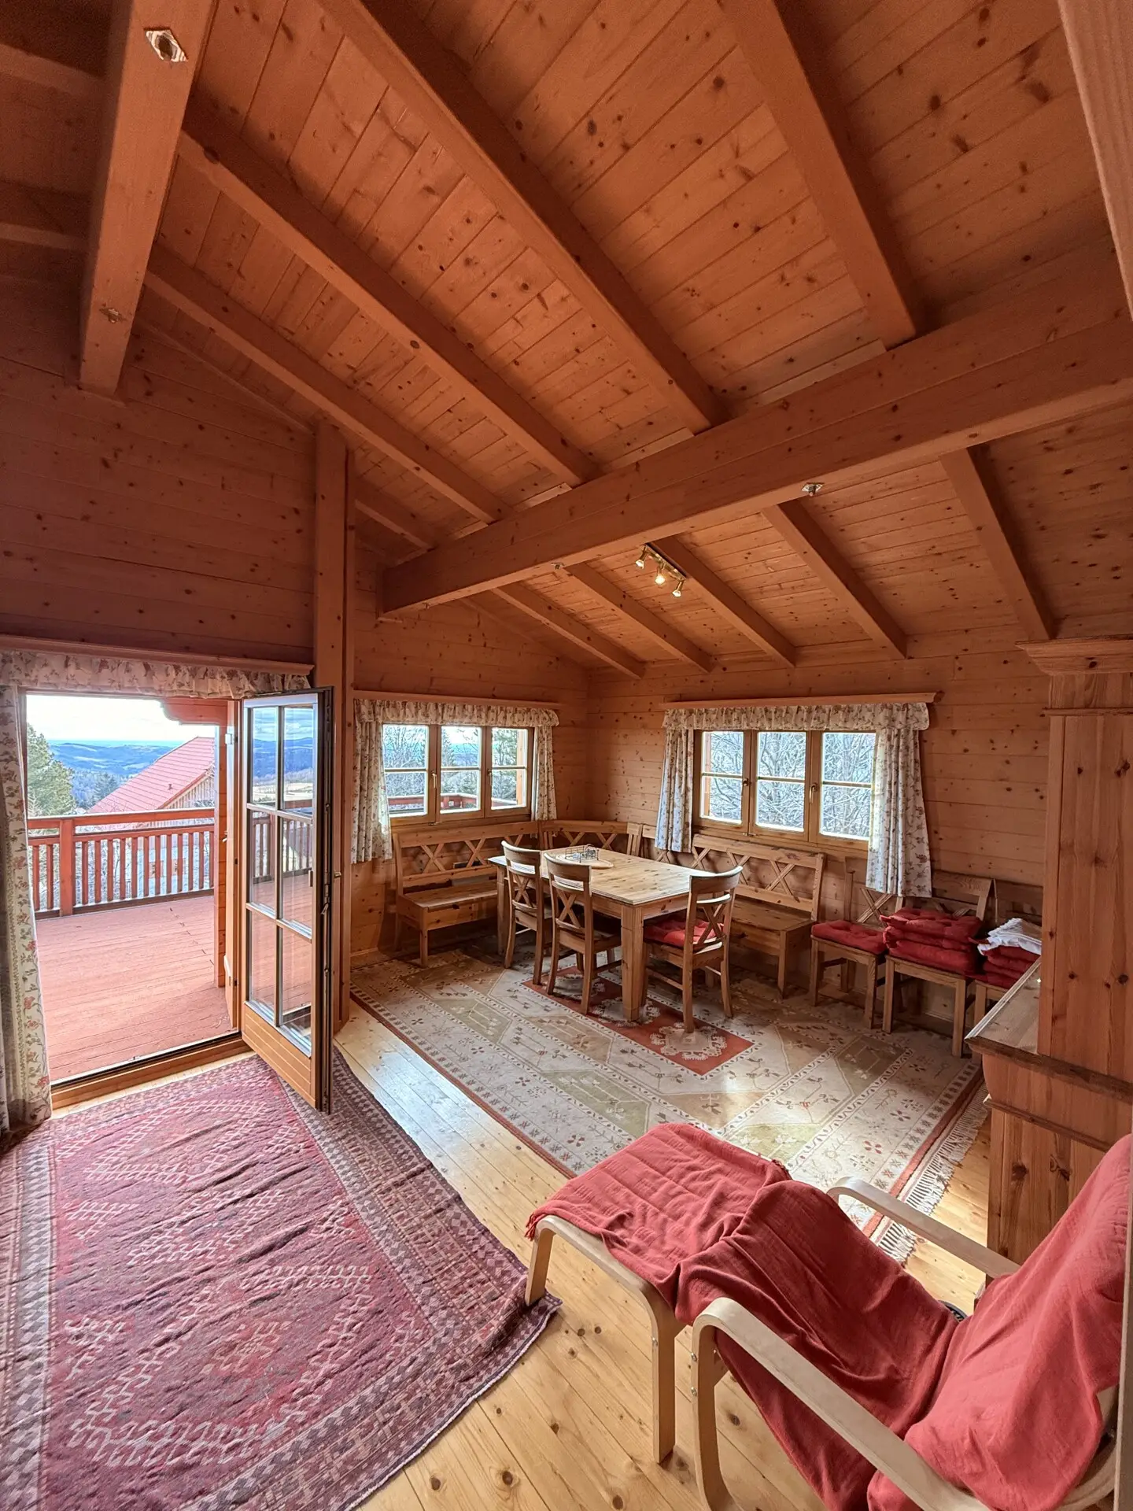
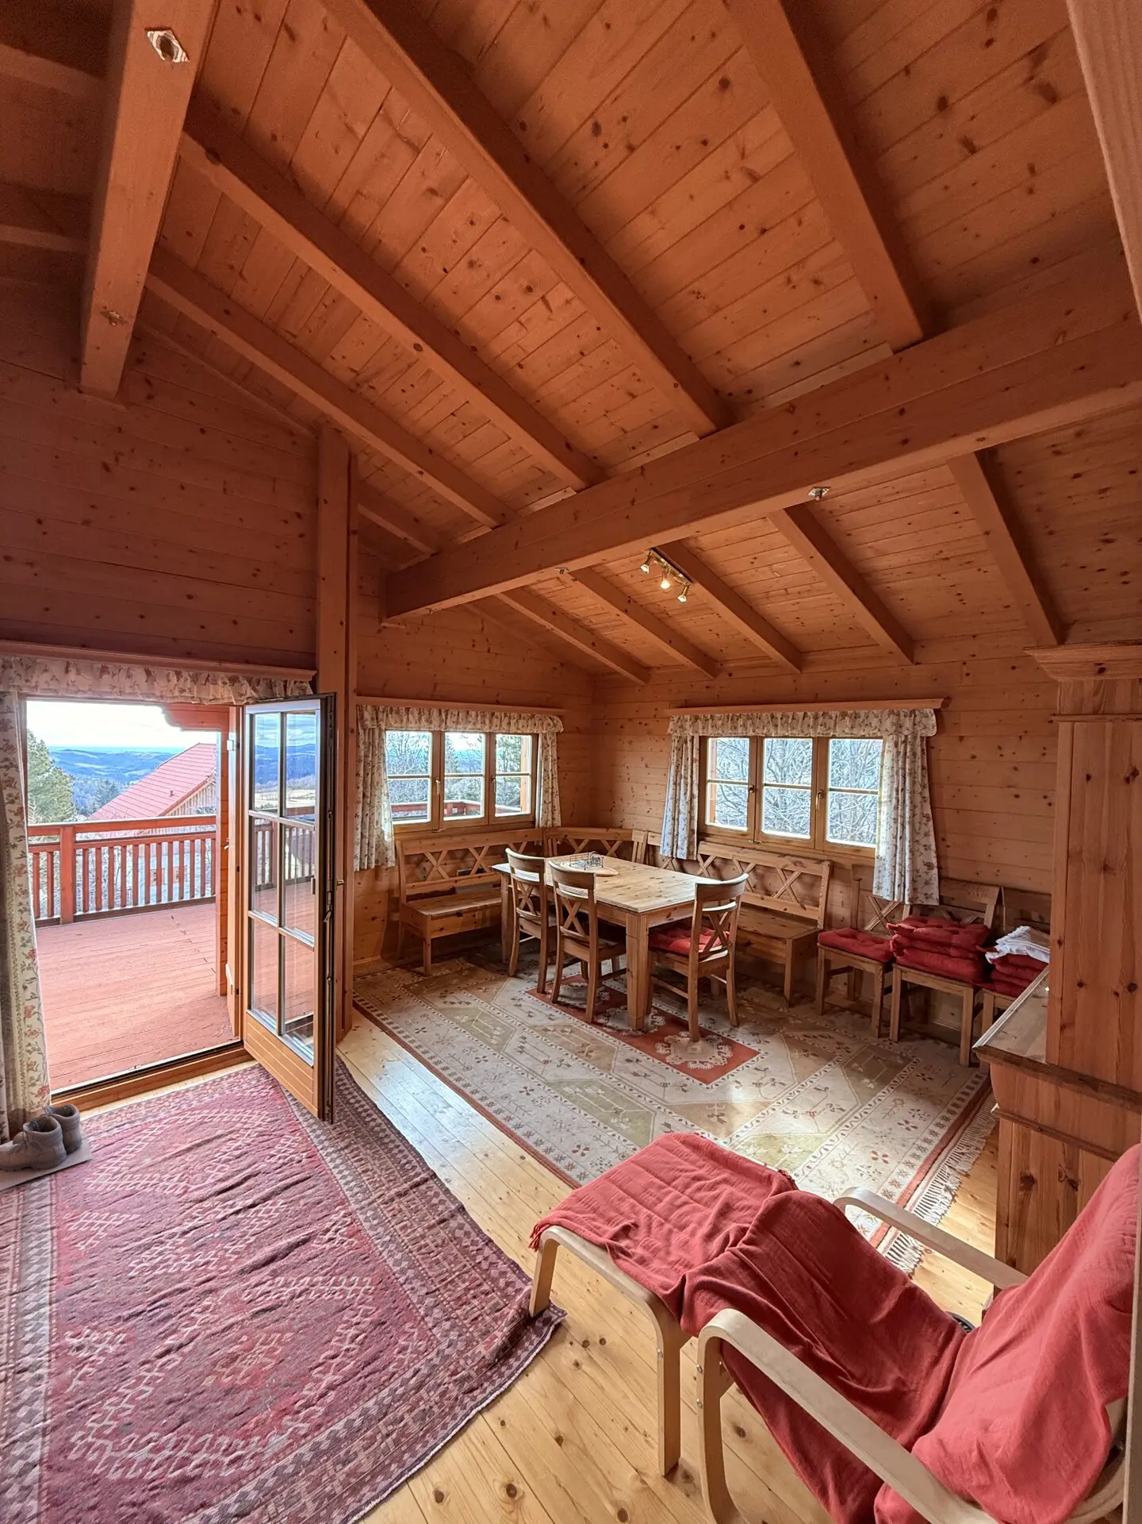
+ boots [0,1103,95,1190]
